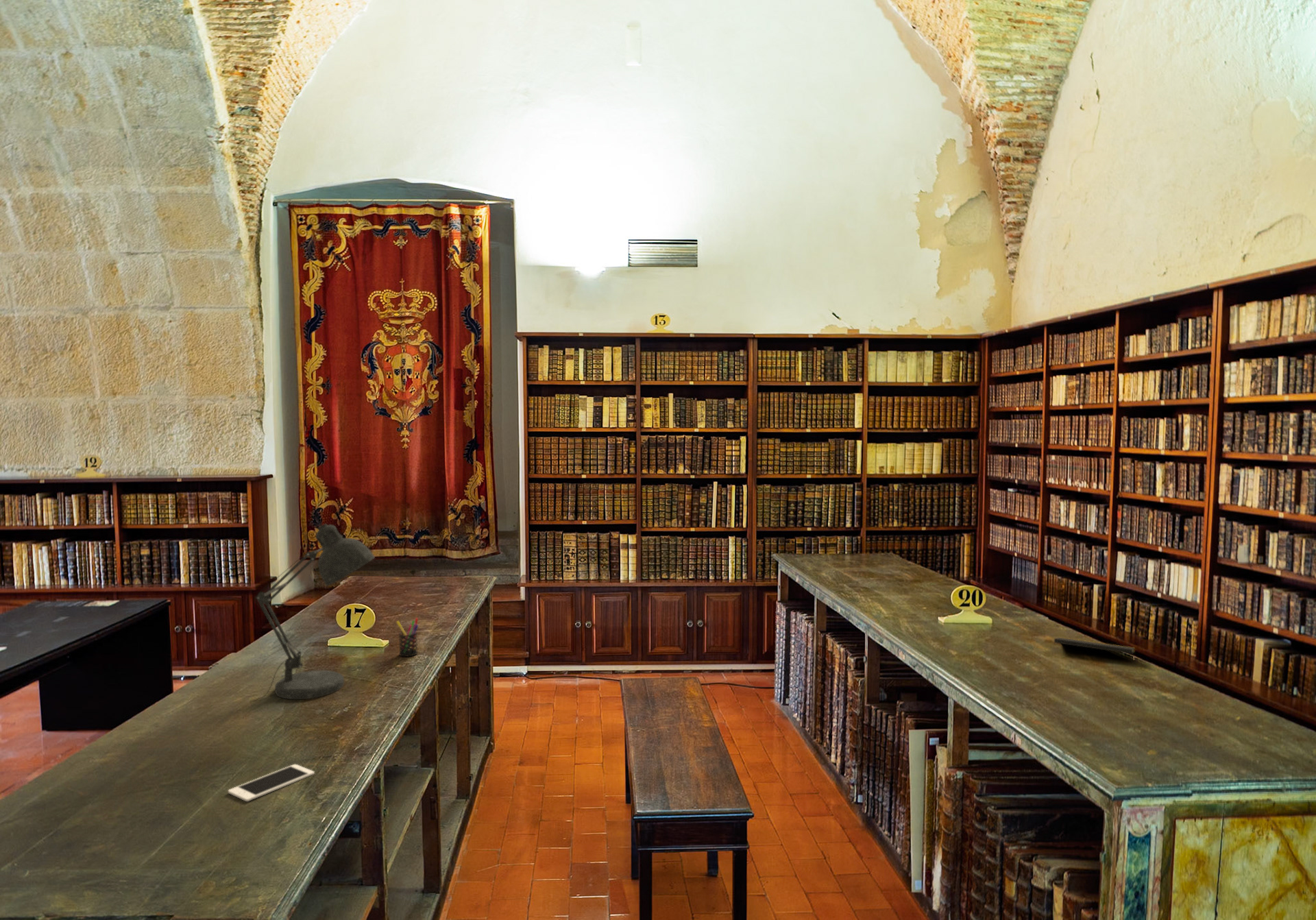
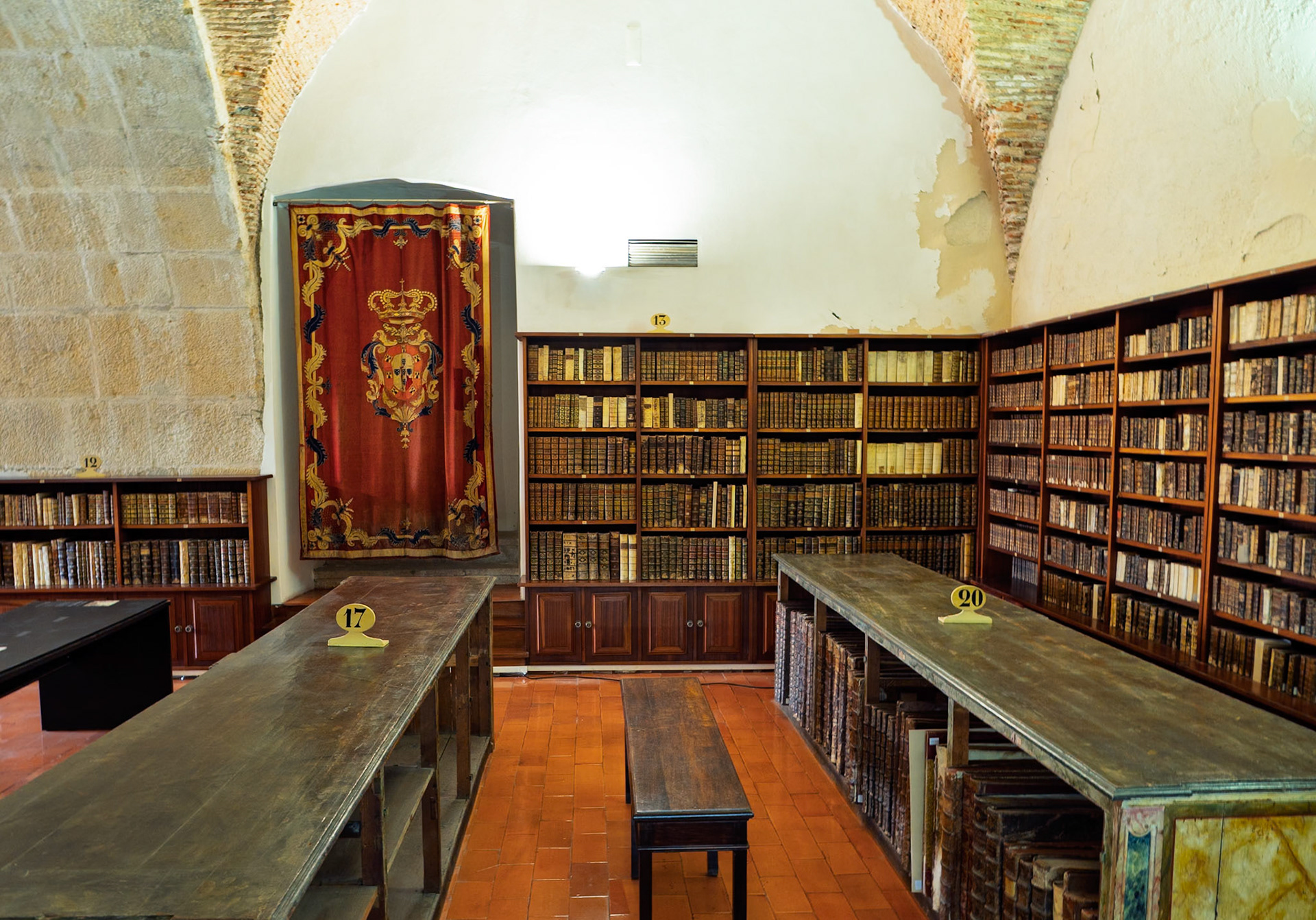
- cell phone [228,764,315,802]
- desk lamp [250,523,376,701]
- notepad [1053,637,1136,664]
- pen holder [395,618,419,657]
